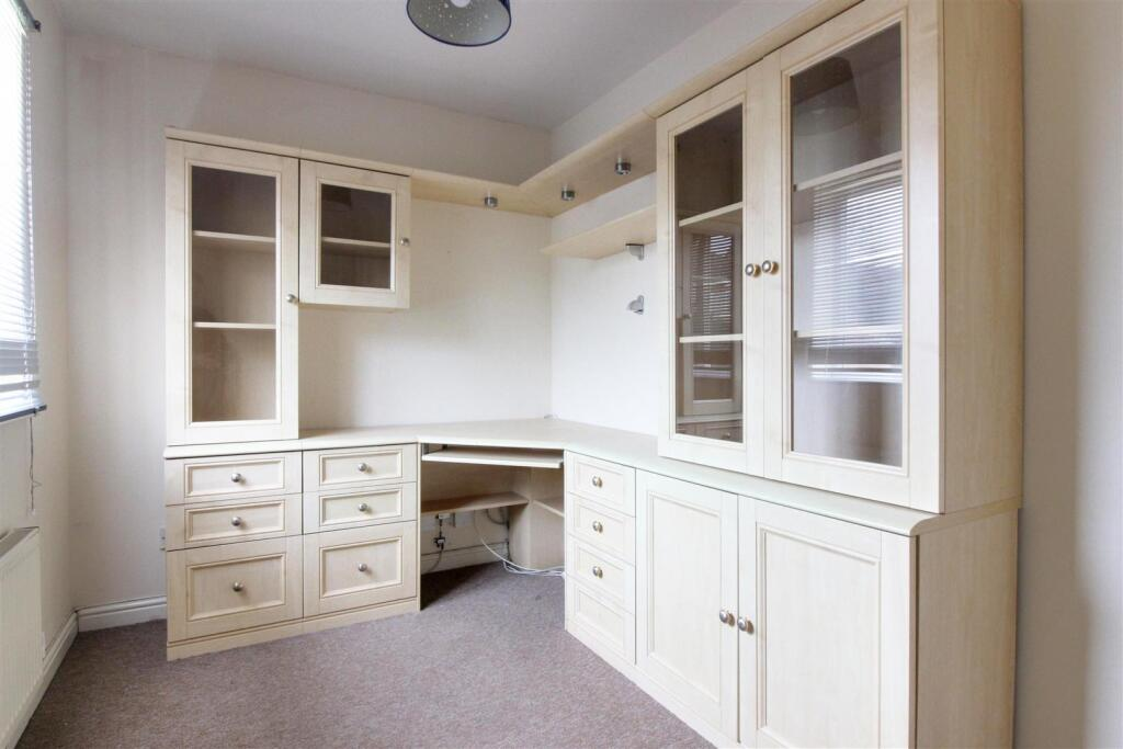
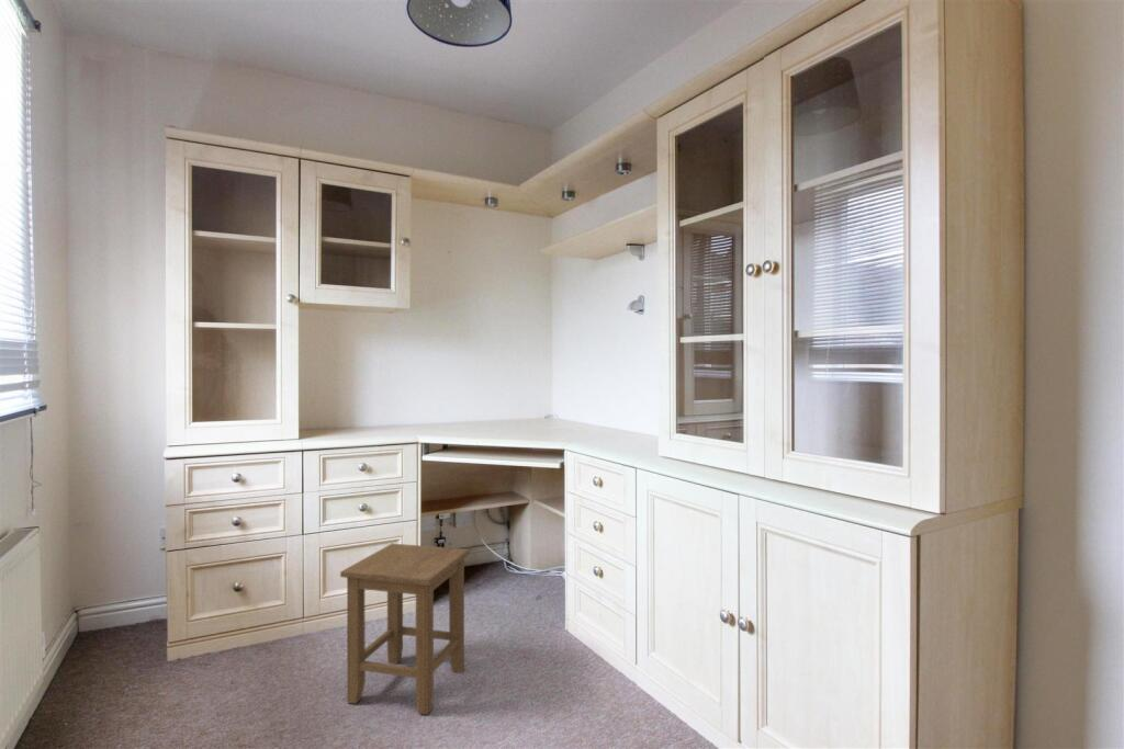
+ stool [339,543,471,716]
